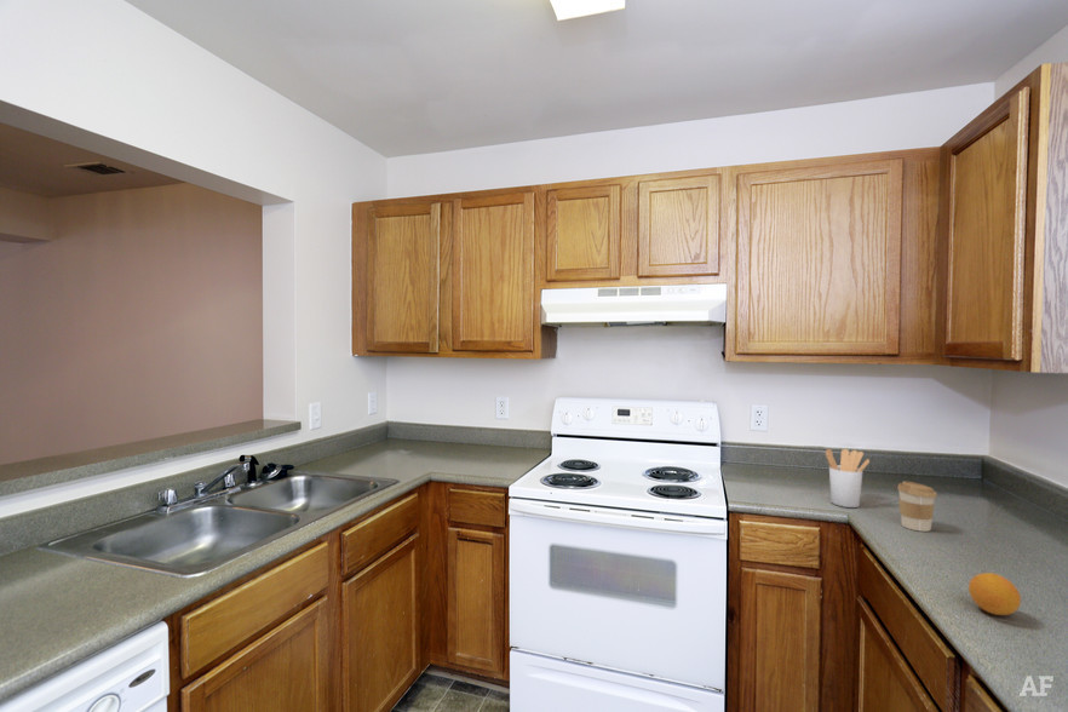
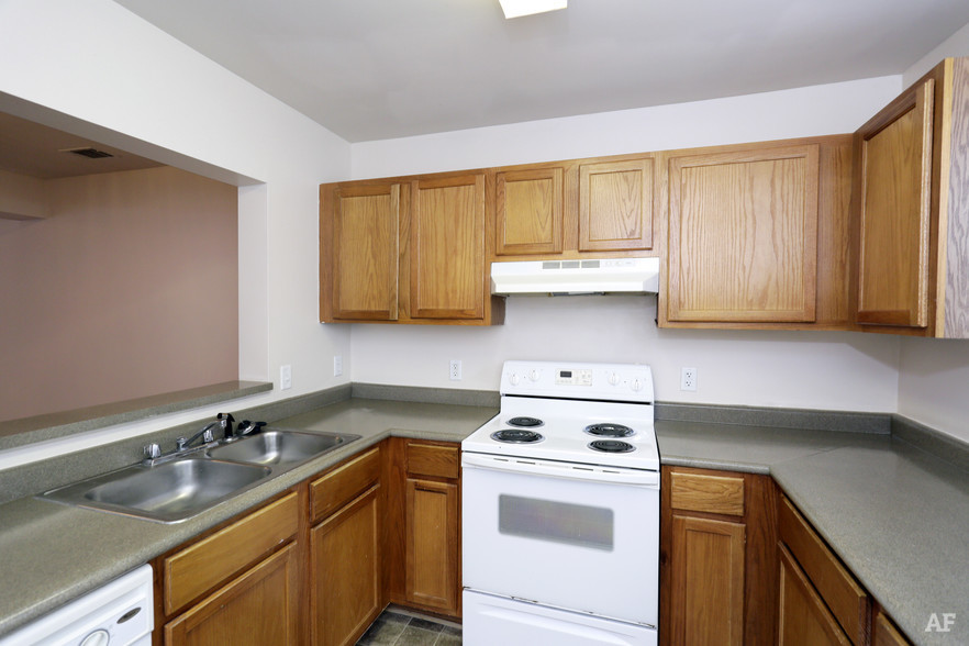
- coffee cup [896,481,938,533]
- utensil holder [825,448,871,509]
- fruit [967,572,1022,616]
